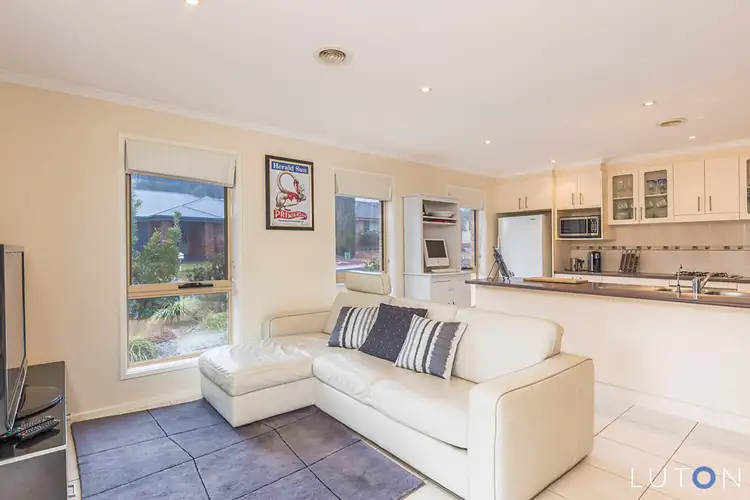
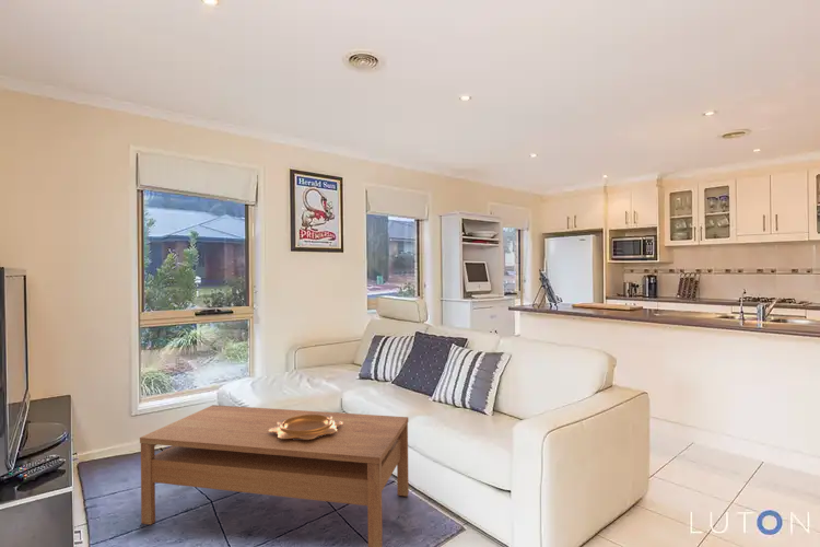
+ decorative bowl [269,415,342,440]
+ coffee table [139,404,410,547]
